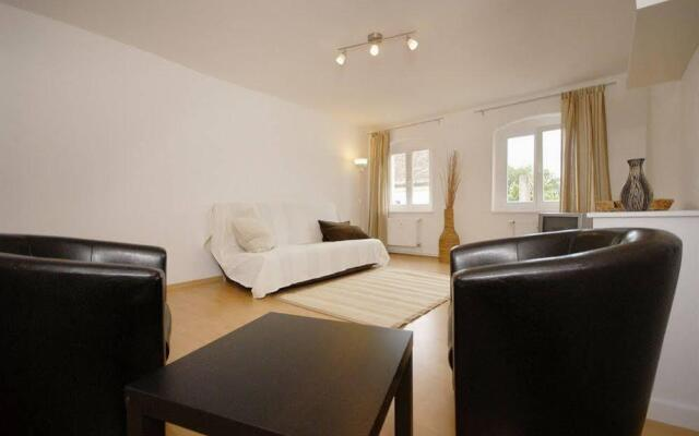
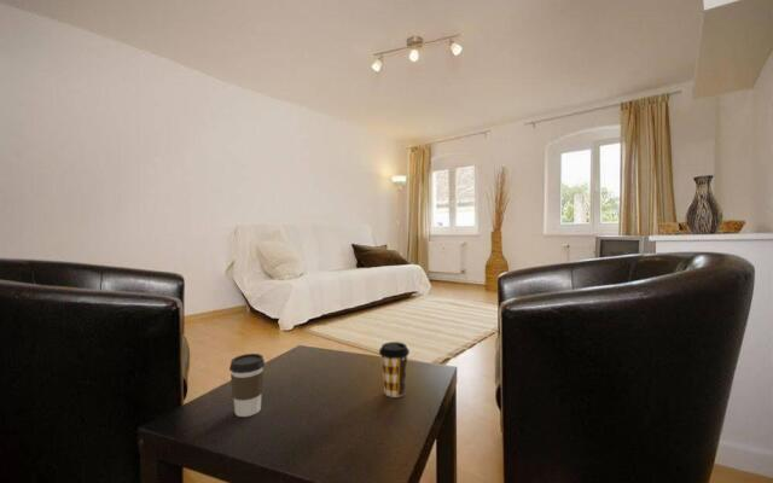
+ coffee cup [228,353,266,418]
+ coffee cup [378,341,411,398]
